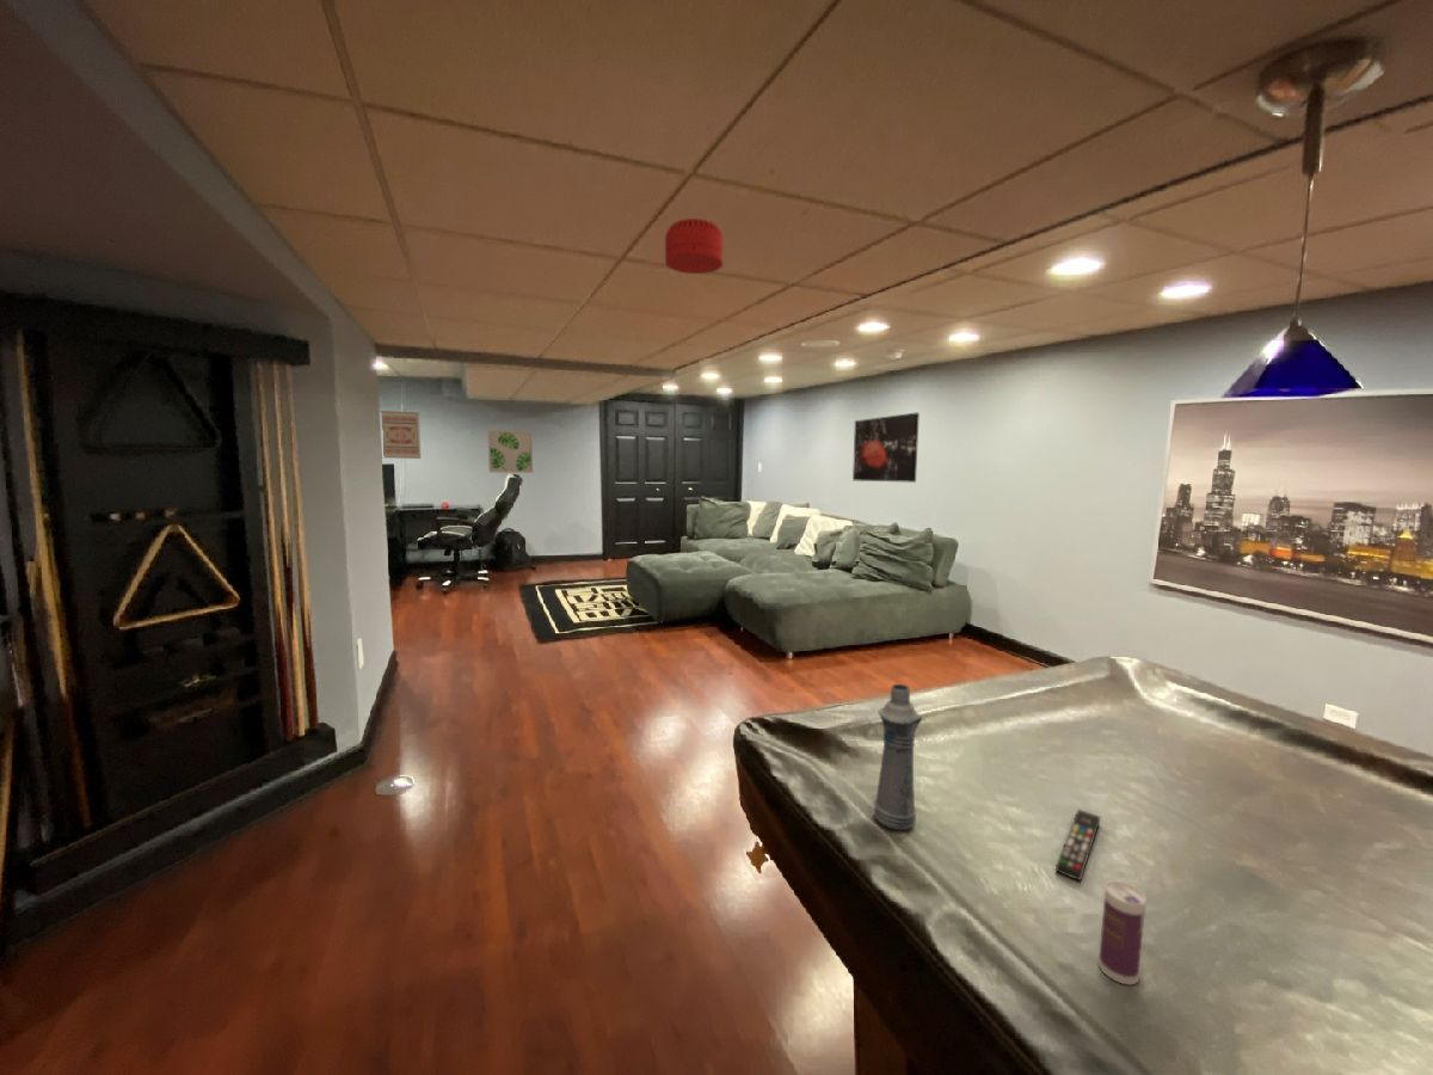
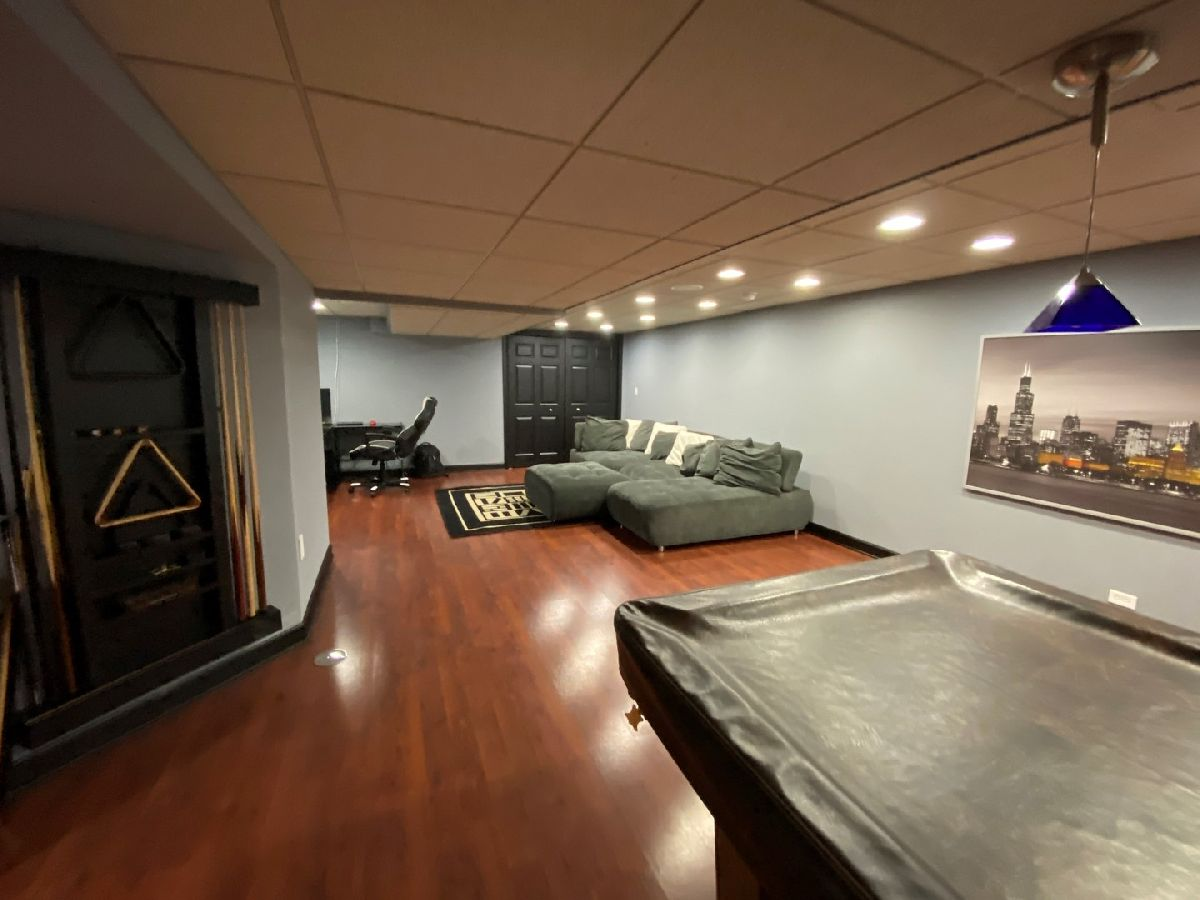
- beverage can [1097,879,1148,985]
- remote control [1054,809,1101,882]
- wall art [487,429,534,474]
- smoke detector [664,217,725,275]
- wall art [851,412,921,484]
- wall art [380,410,422,460]
- bottle [873,683,923,831]
